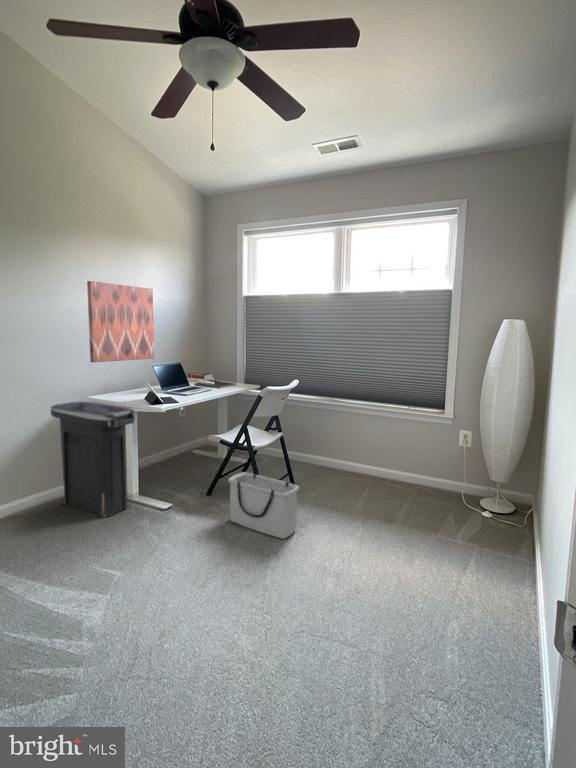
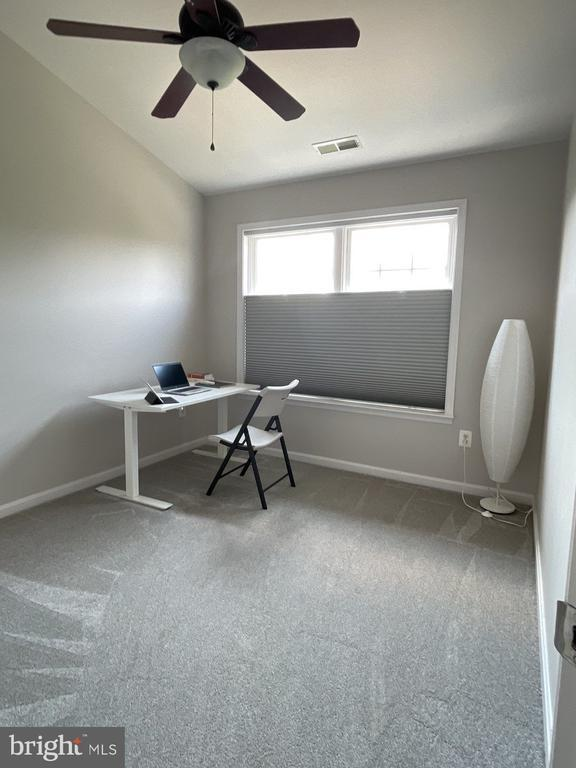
- storage bin [227,471,300,540]
- trash can [49,401,136,518]
- wall art [86,280,155,363]
